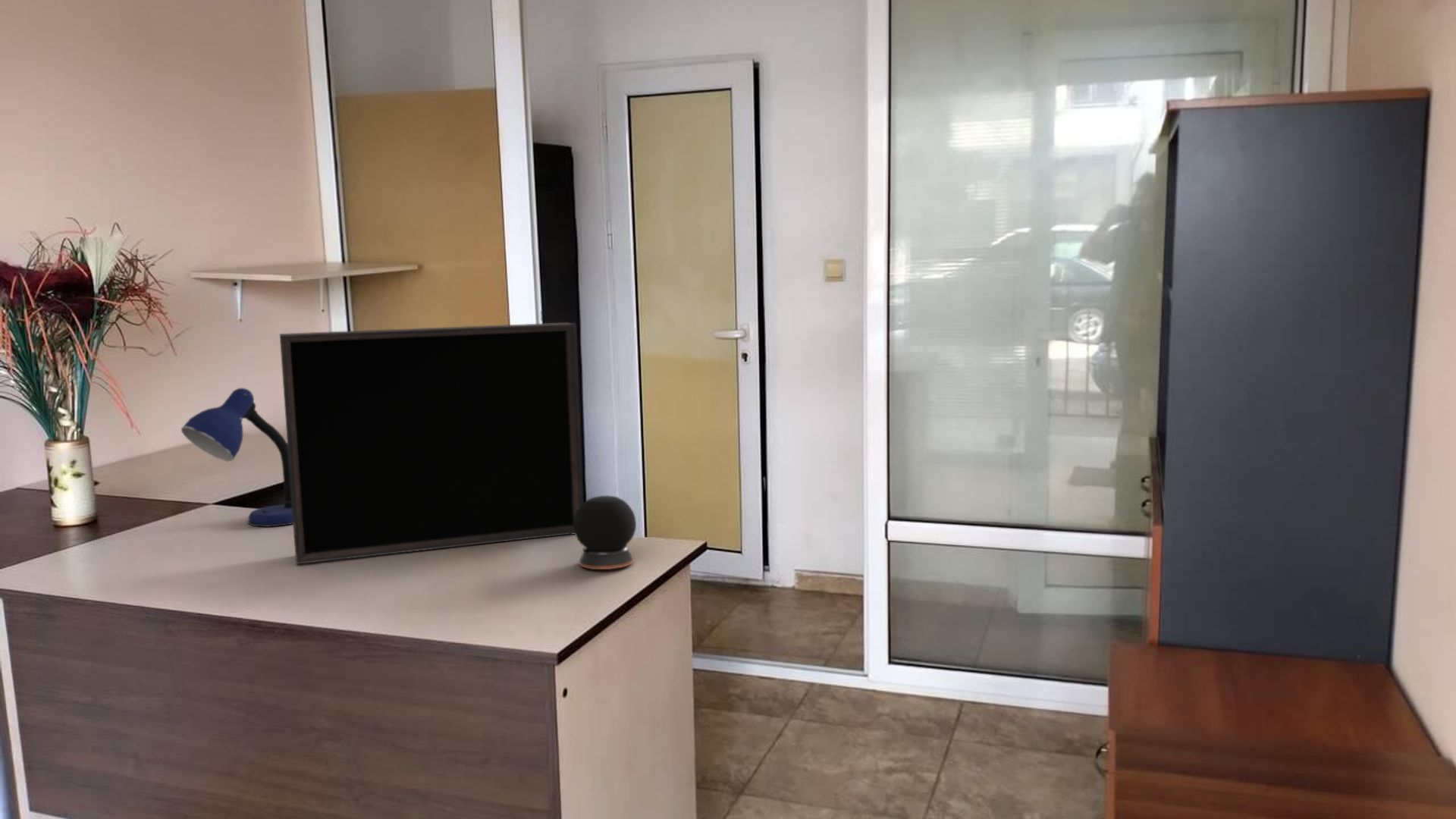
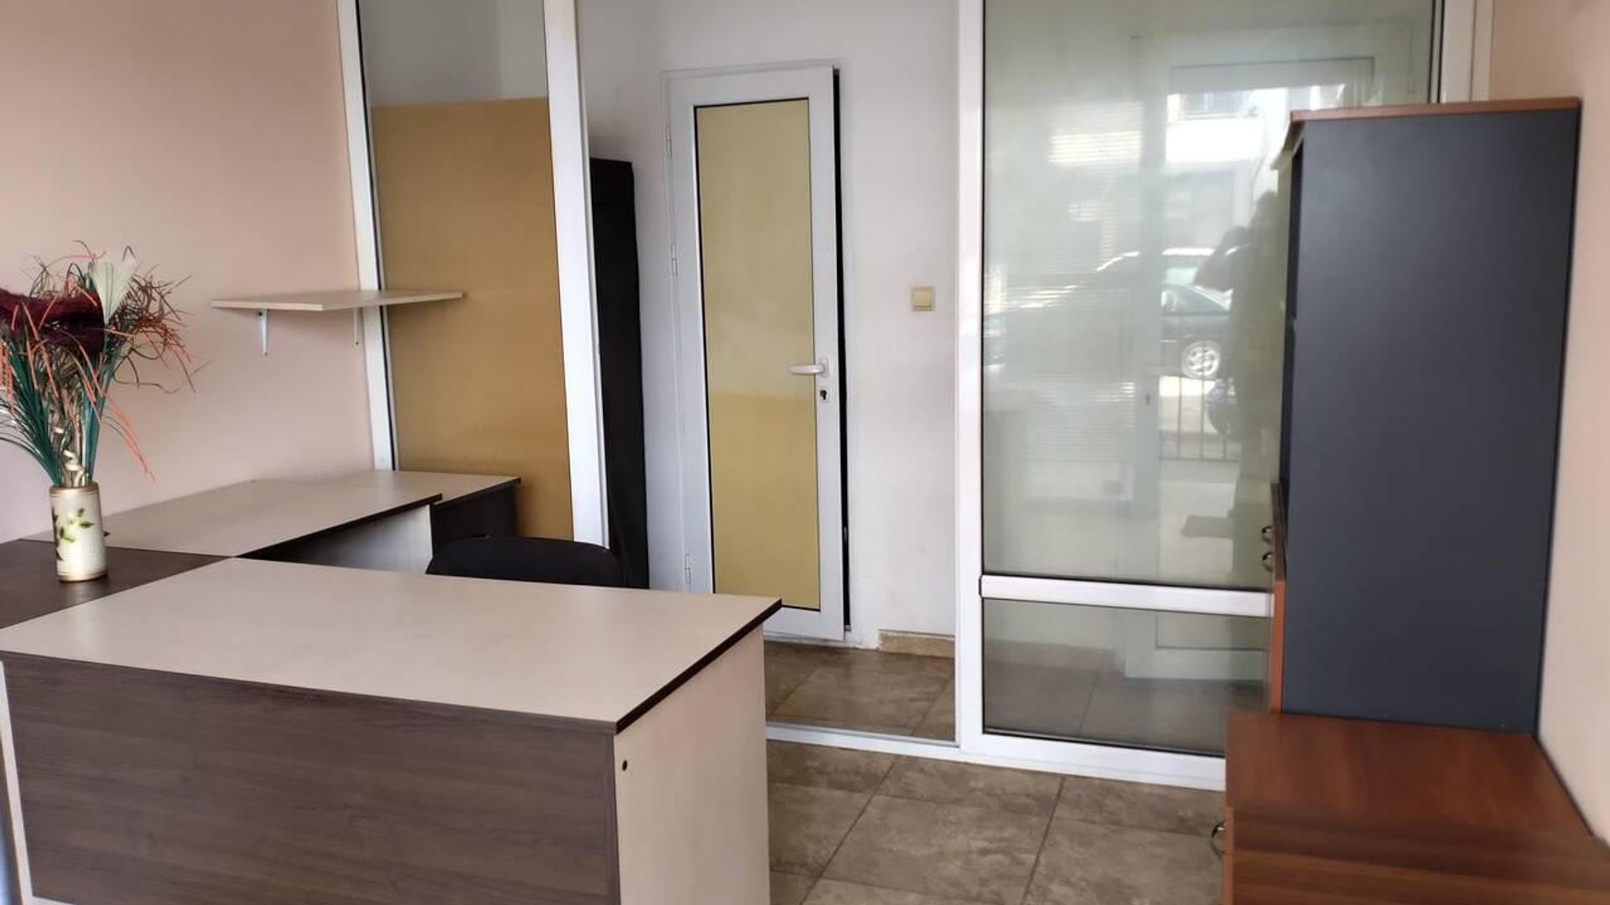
- picture frame [279,322,584,565]
- speaker [573,494,637,570]
- desk lamp [180,387,293,527]
